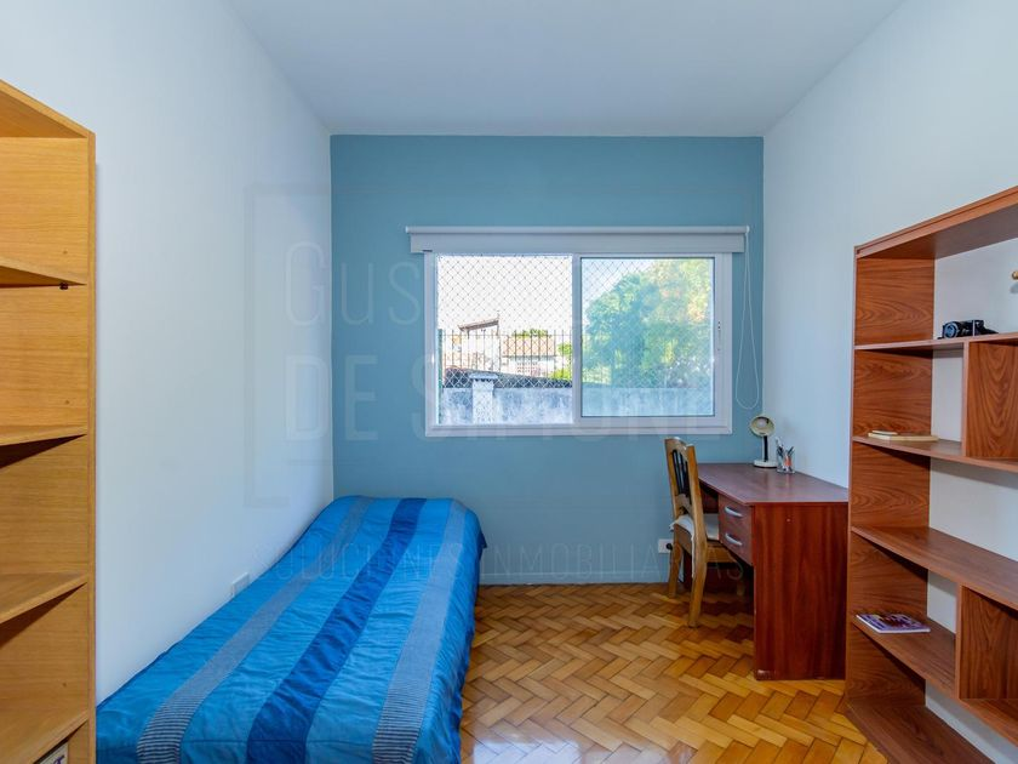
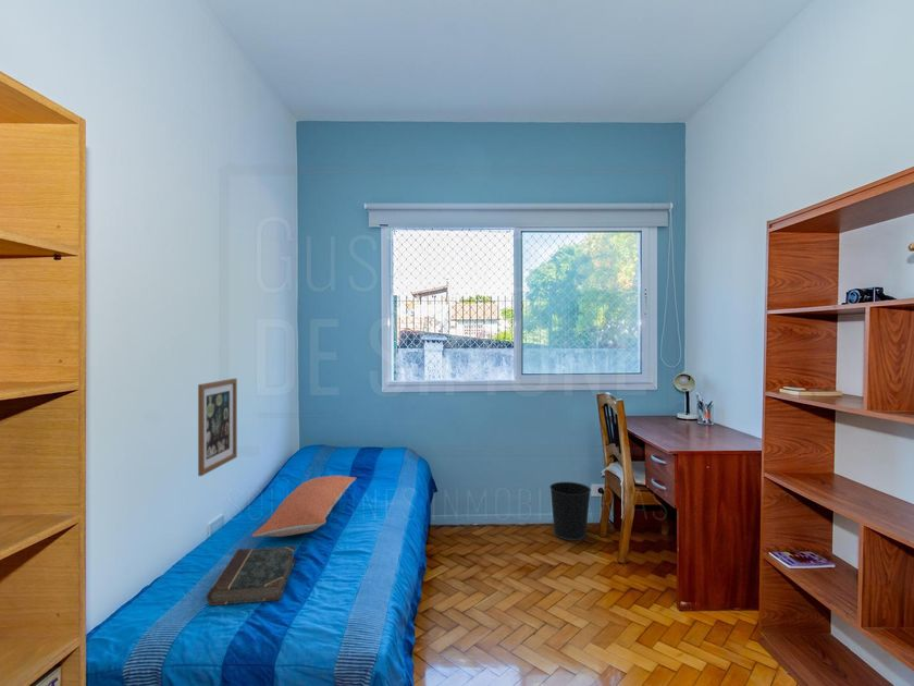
+ wastebasket [548,481,592,541]
+ pillow [251,475,357,538]
+ wall art [197,378,238,477]
+ book [206,546,297,607]
